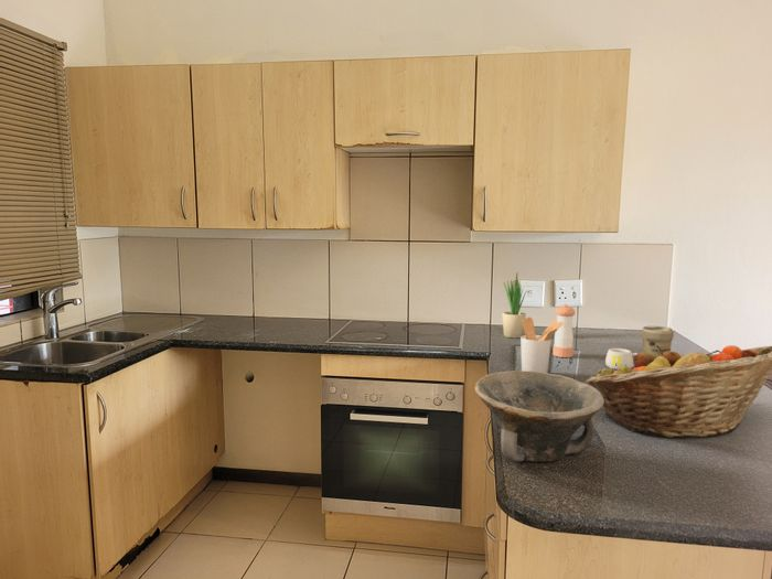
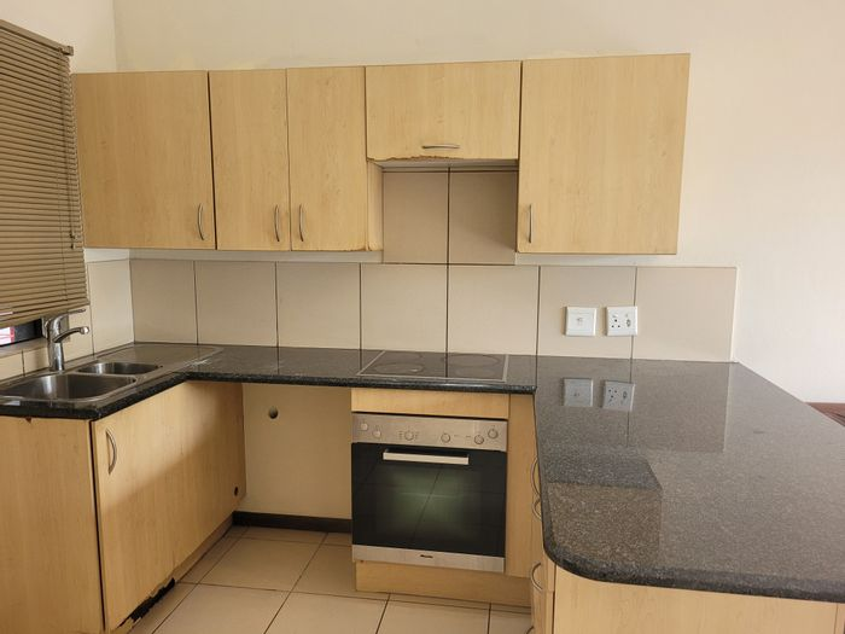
- utensil holder [519,317,564,374]
- pepper shaker [551,303,576,358]
- jar [641,325,675,357]
- mug [604,347,639,371]
- potted plant [501,272,527,339]
- fruit basket [585,344,772,439]
- bowl [473,369,604,463]
